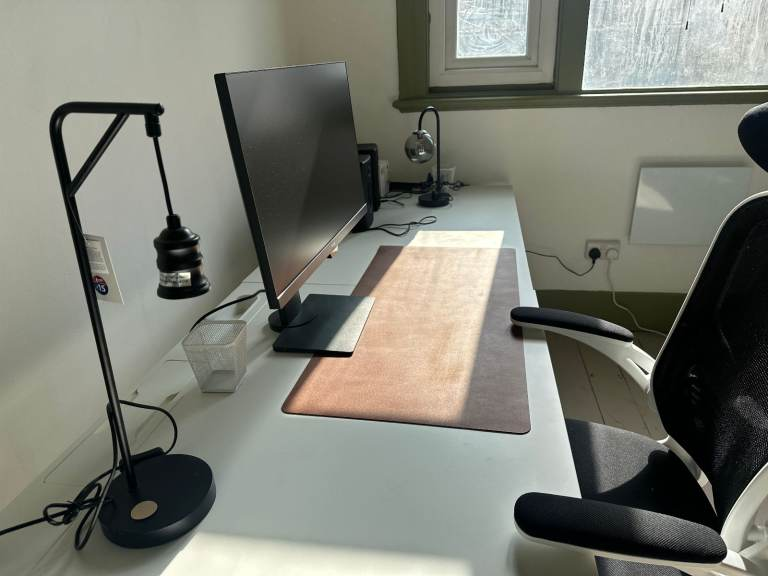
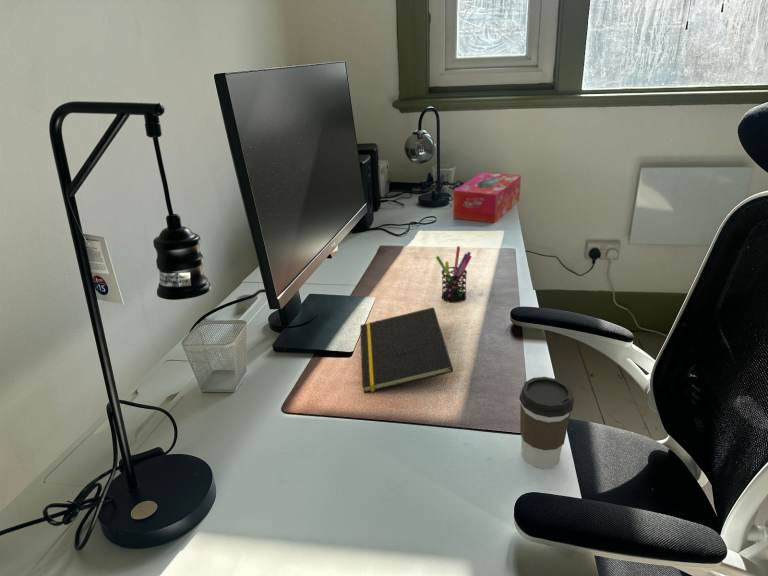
+ notepad [359,306,454,394]
+ coffee cup [518,376,575,470]
+ pen holder [435,245,473,304]
+ tissue box [452,171,522,224]
